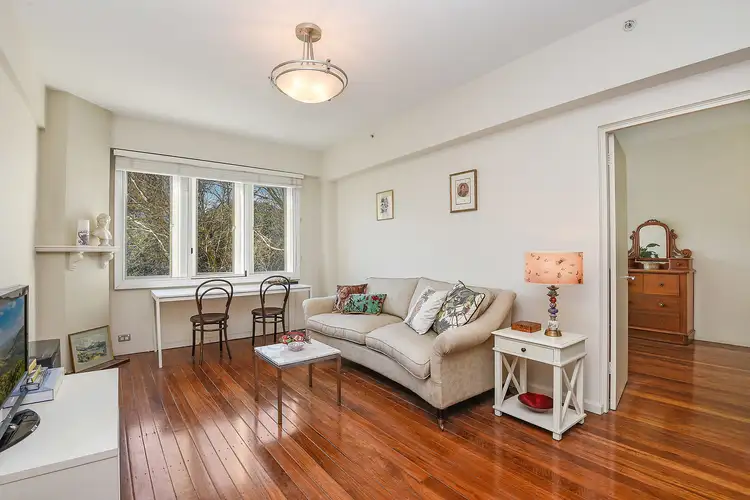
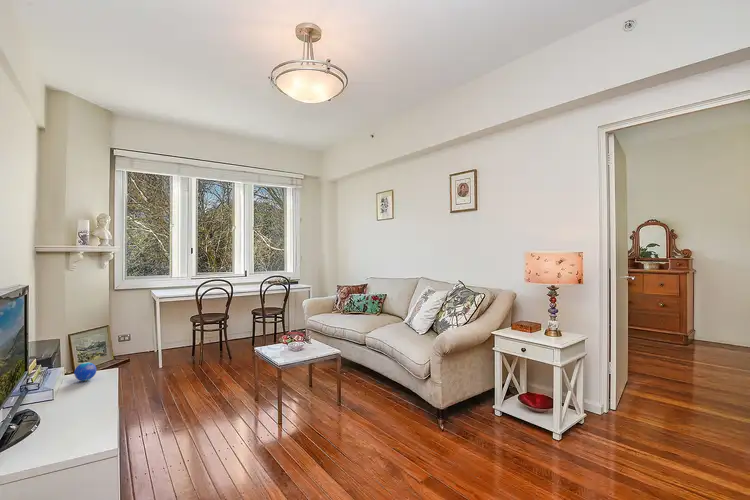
+ decorative orb [73,361,97,382]
